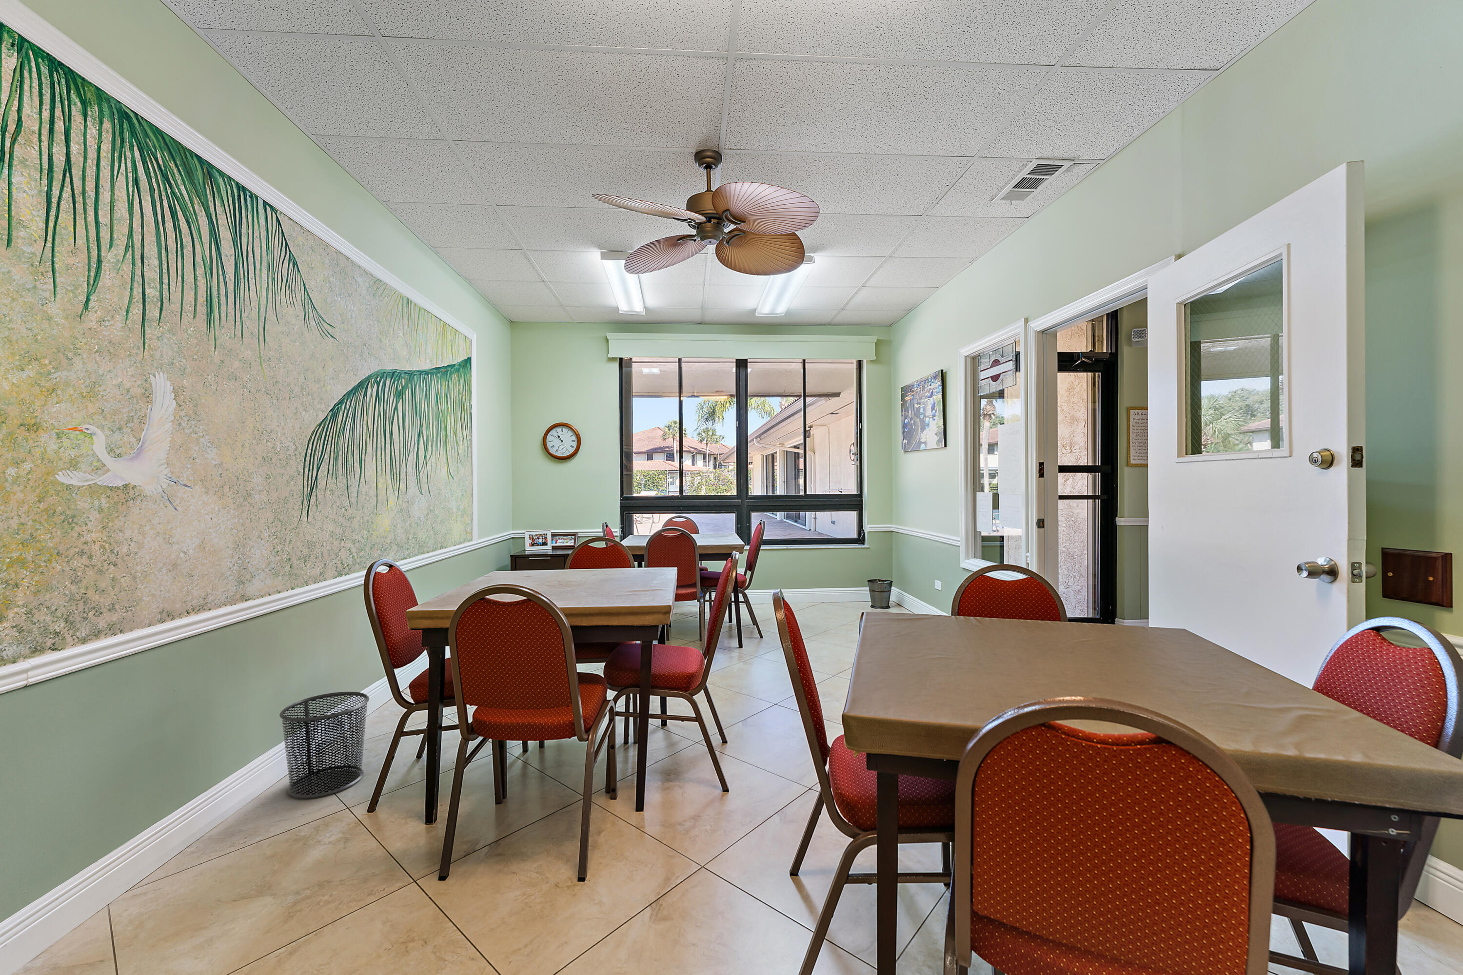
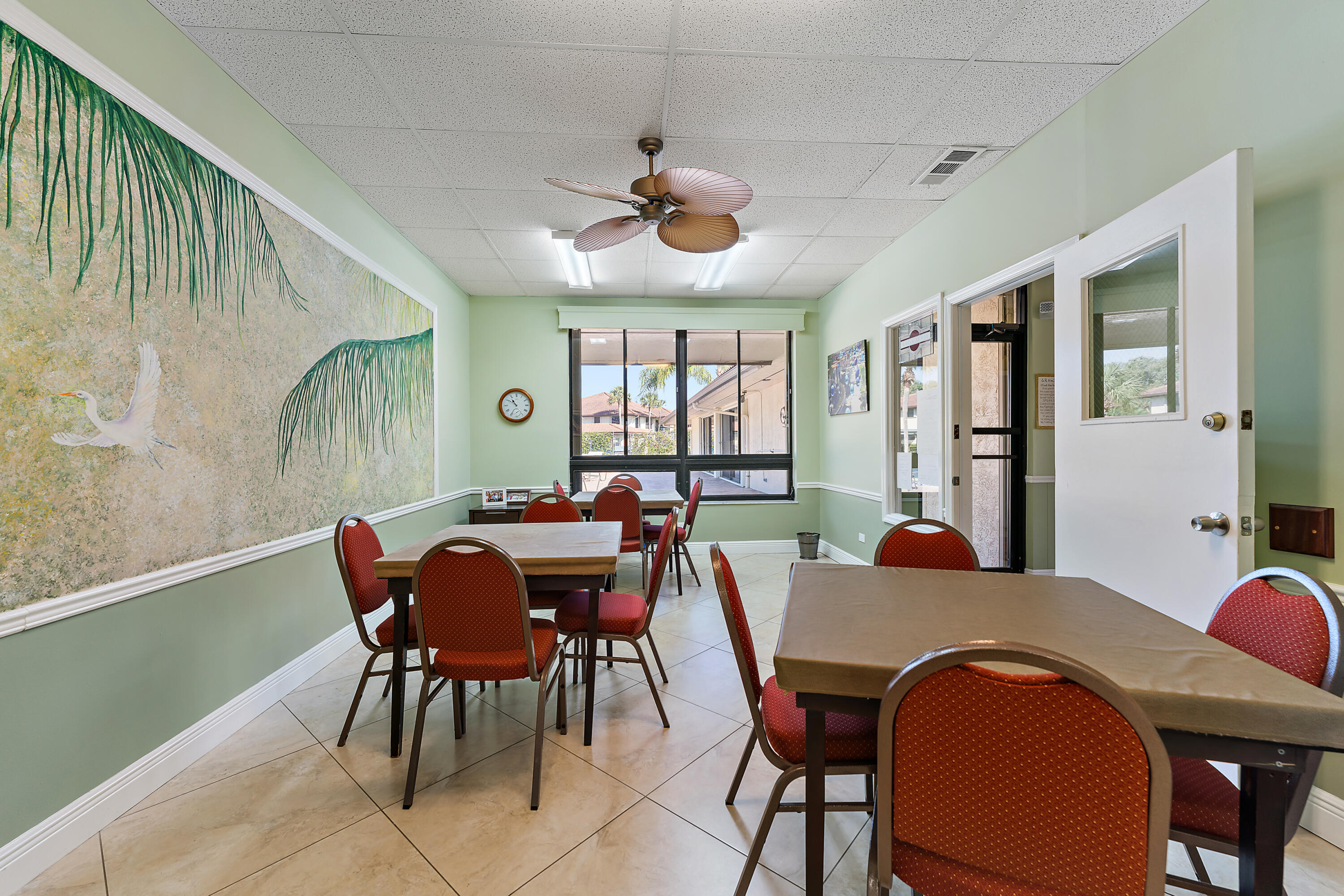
- waste bin [279,691,370,799]
